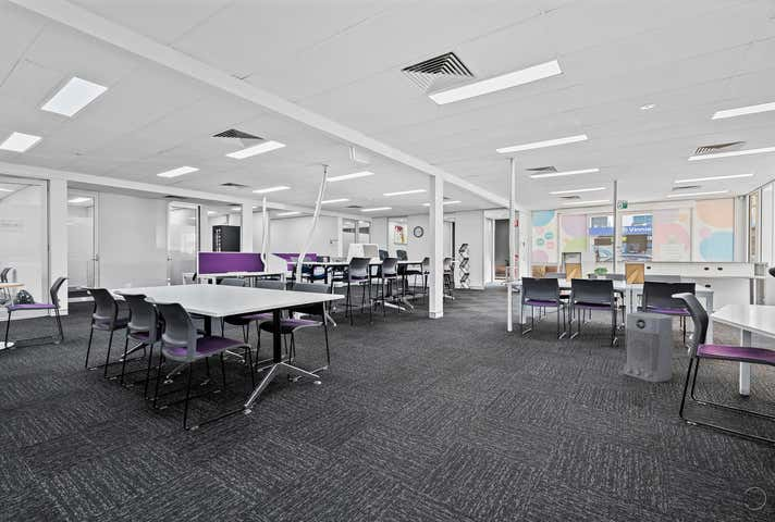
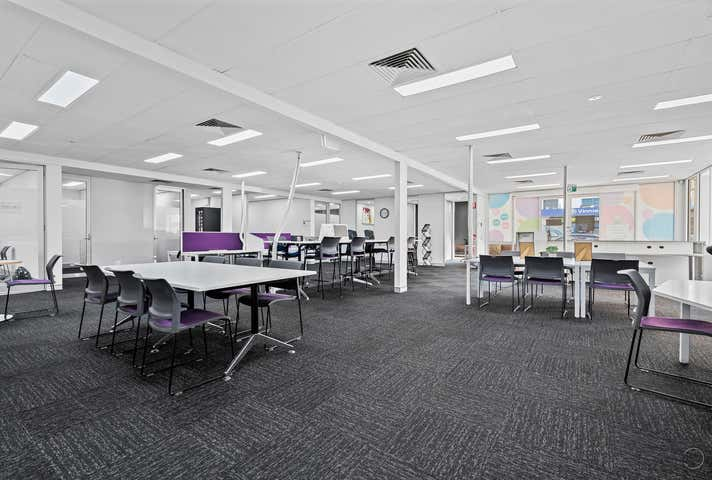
- air purifier [623,311,675,383]
